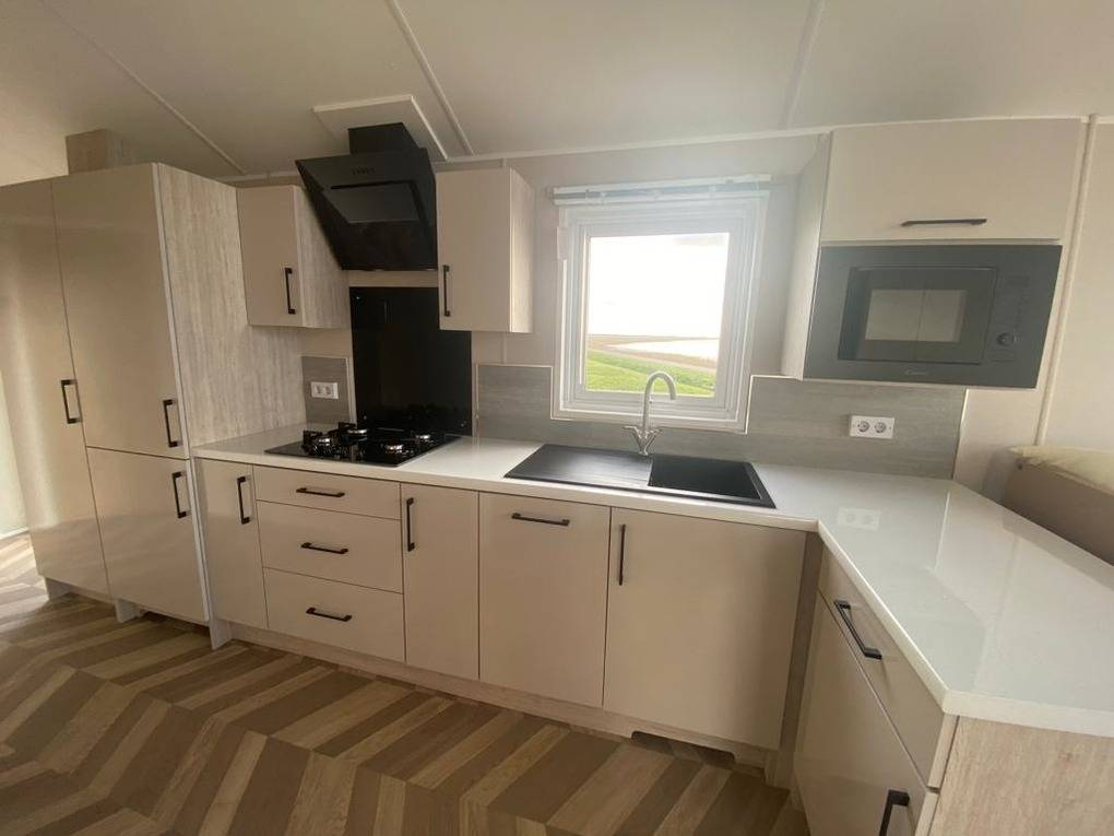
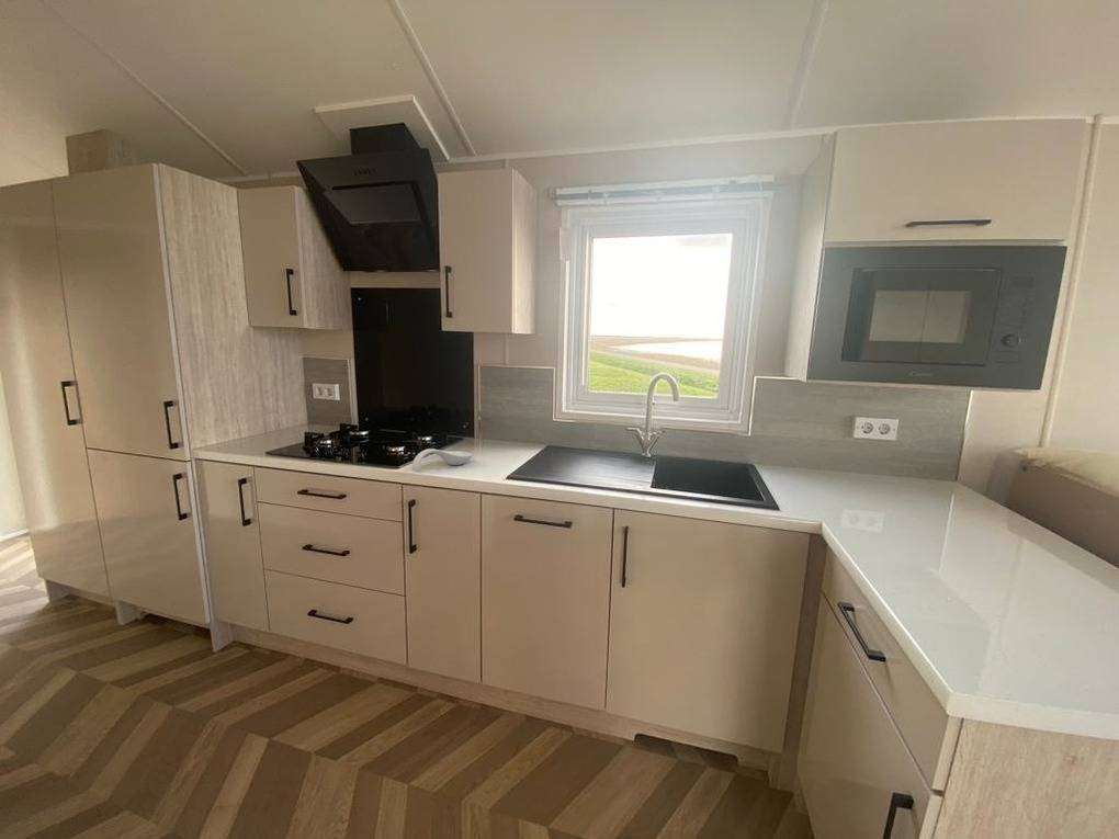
+ spoon rest [411,447,474,473]
